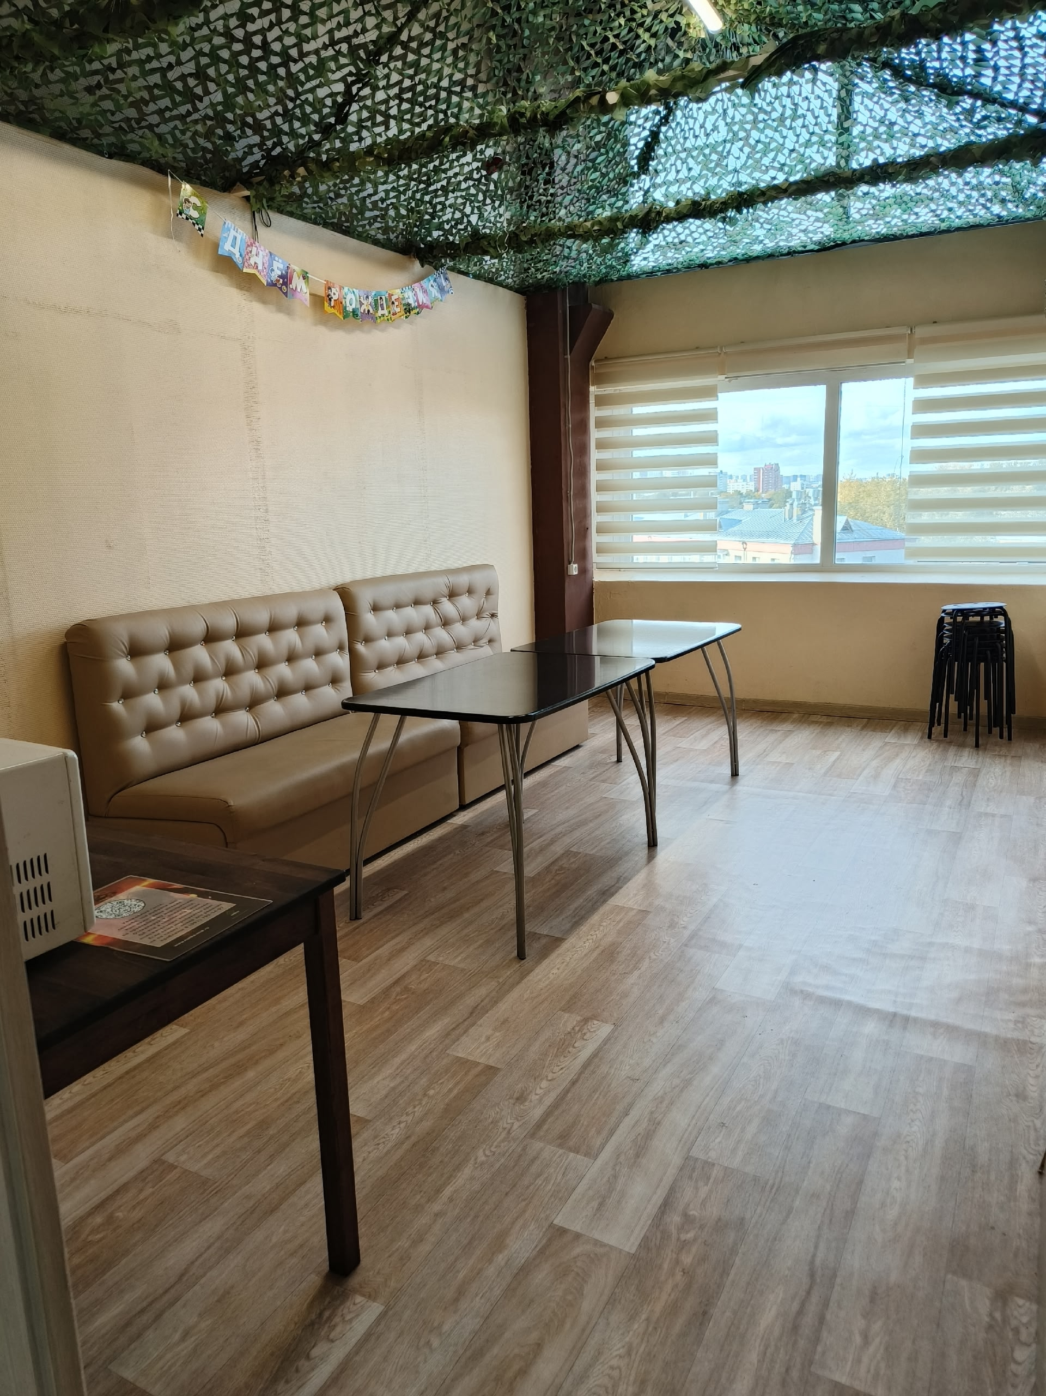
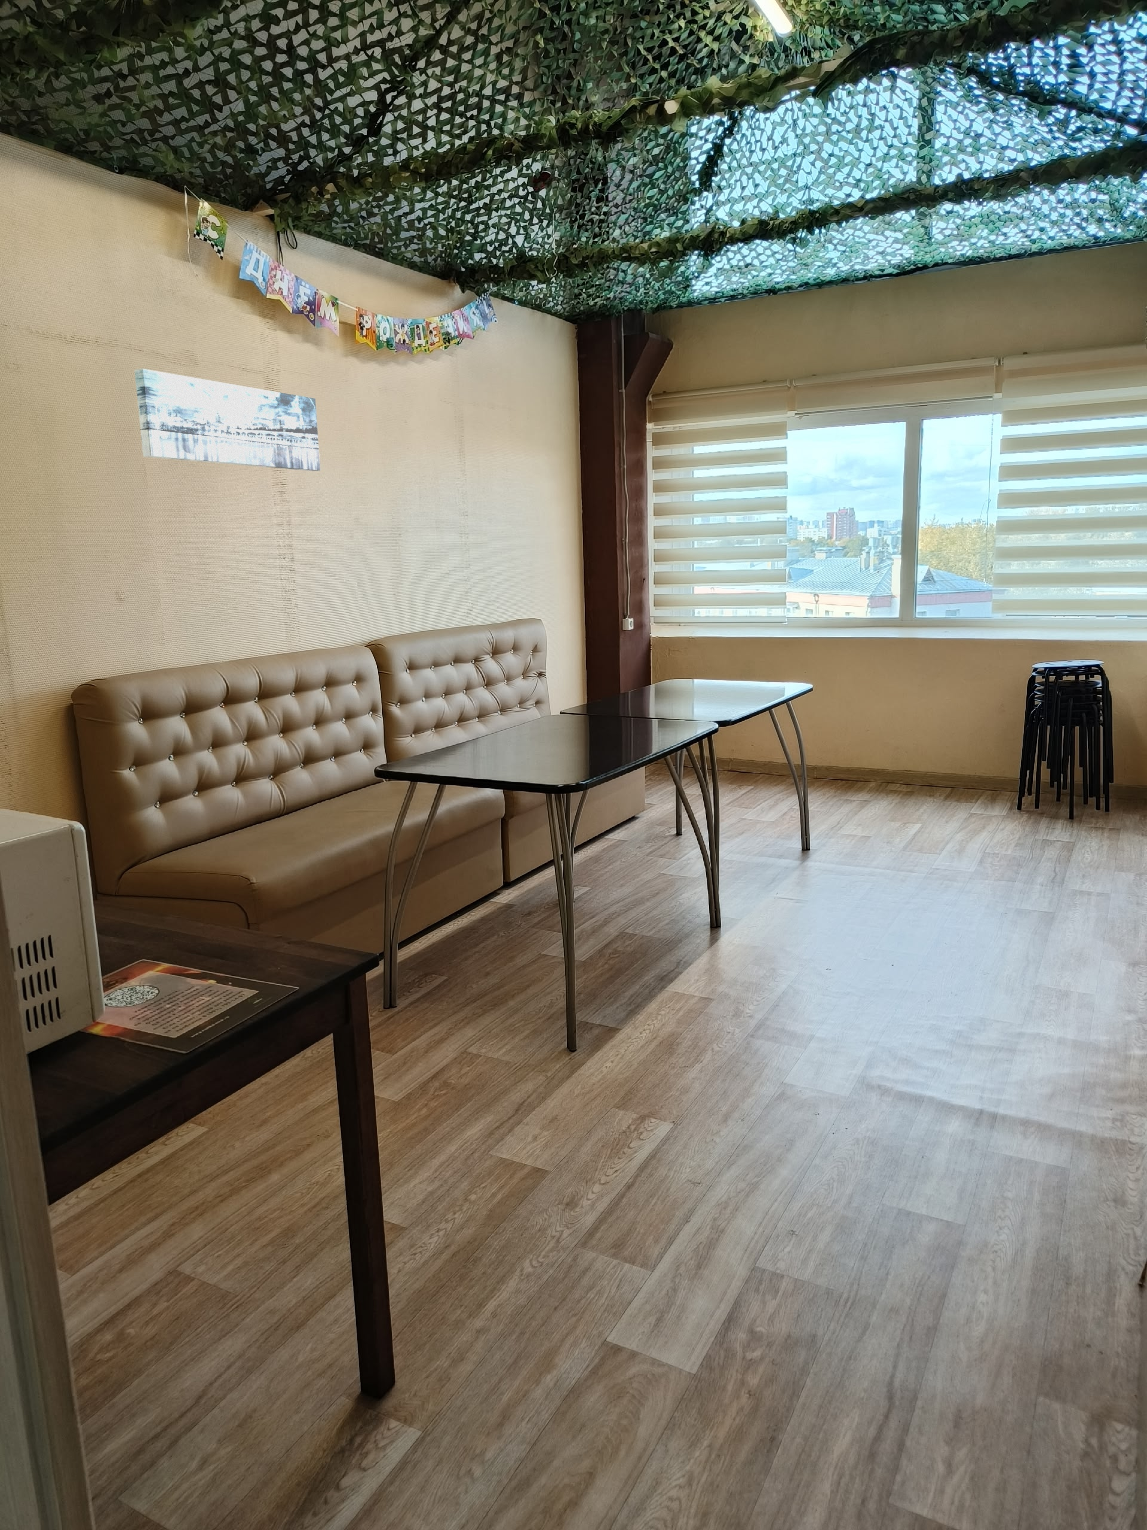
+ wall art [134,369,320,471]
